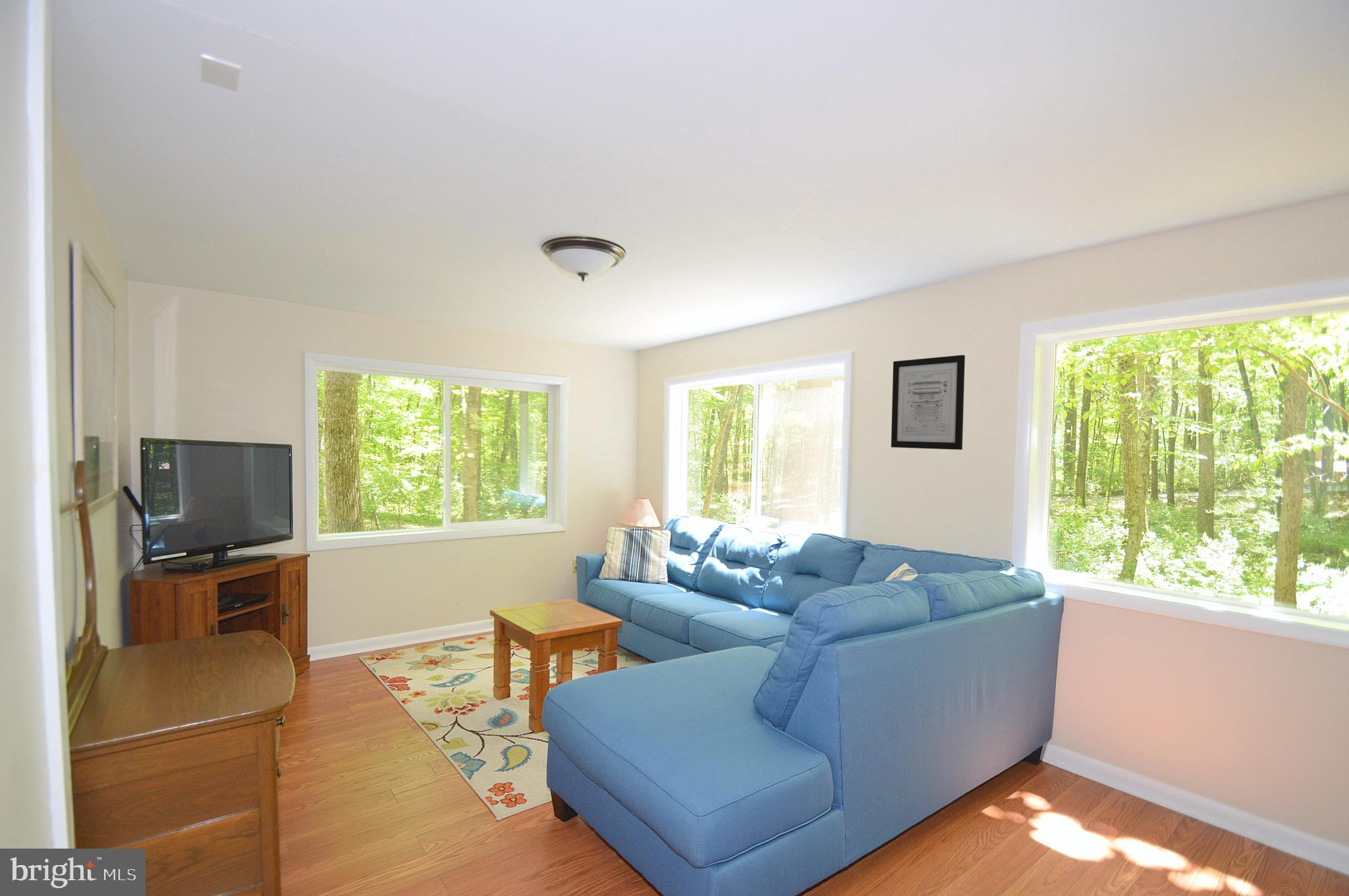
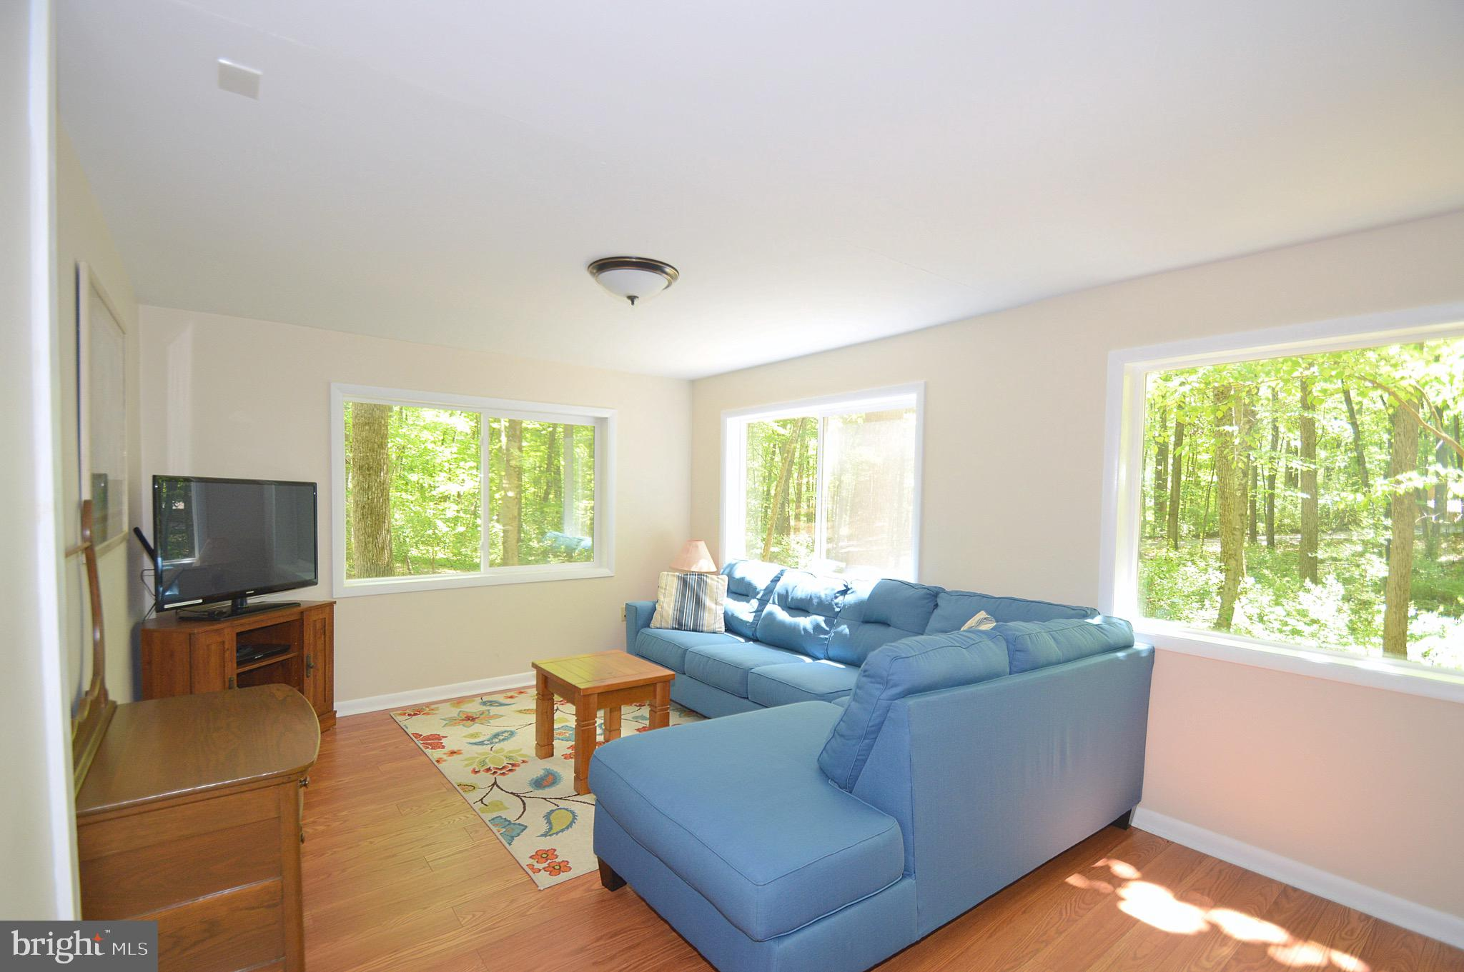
- wall art [891,354,966,450]
